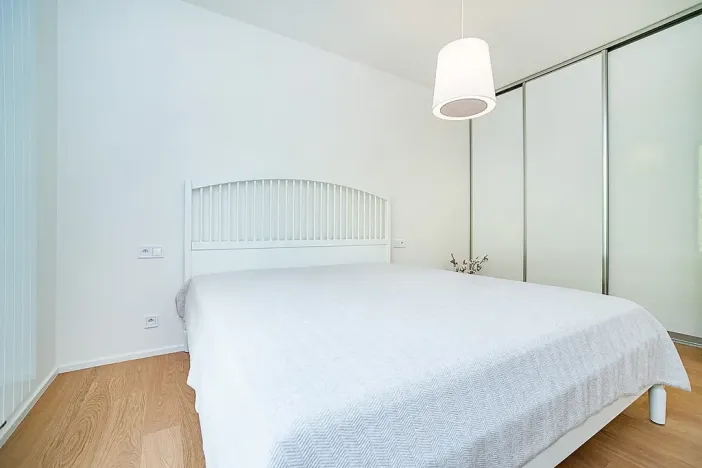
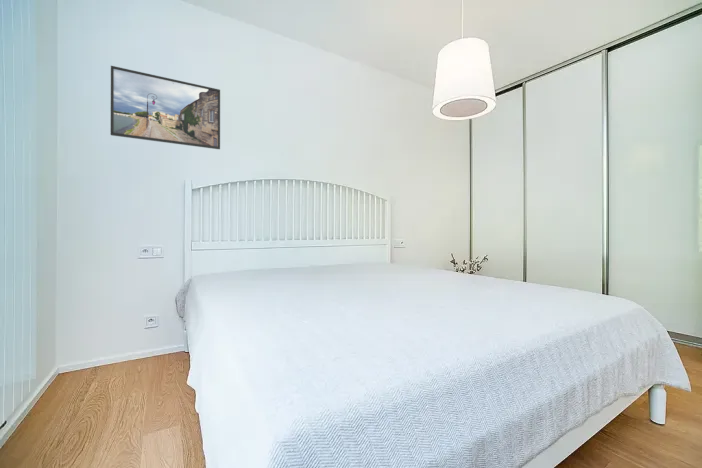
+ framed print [110,65,221,150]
